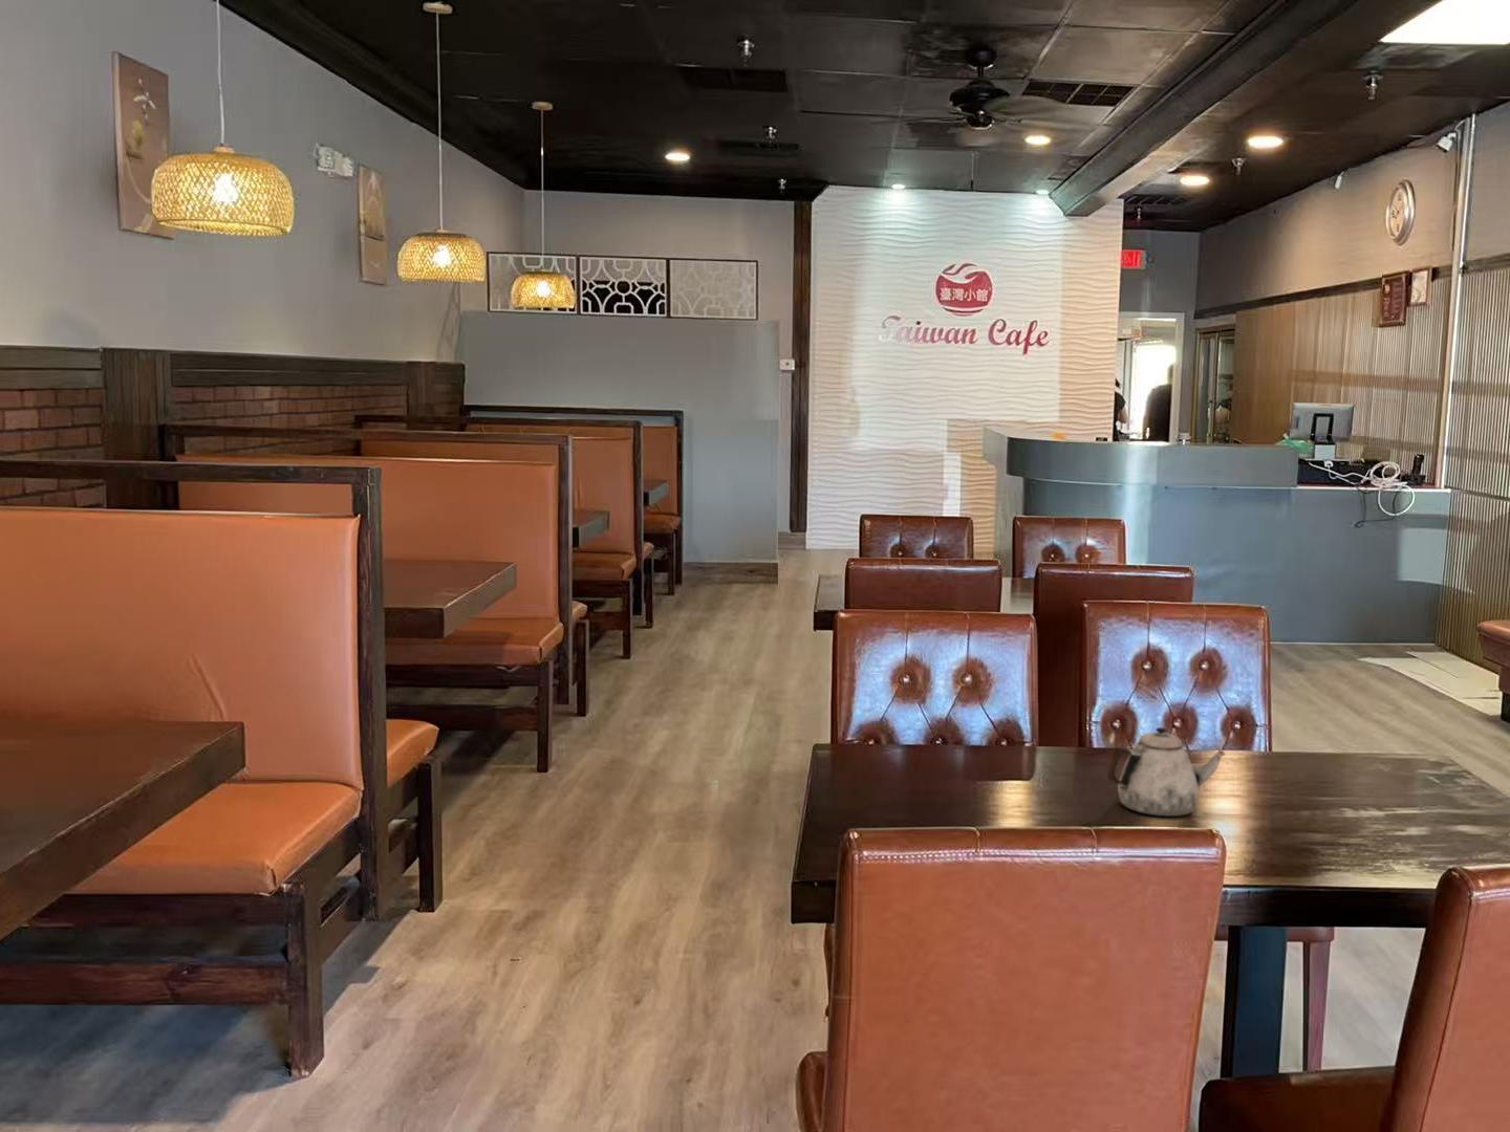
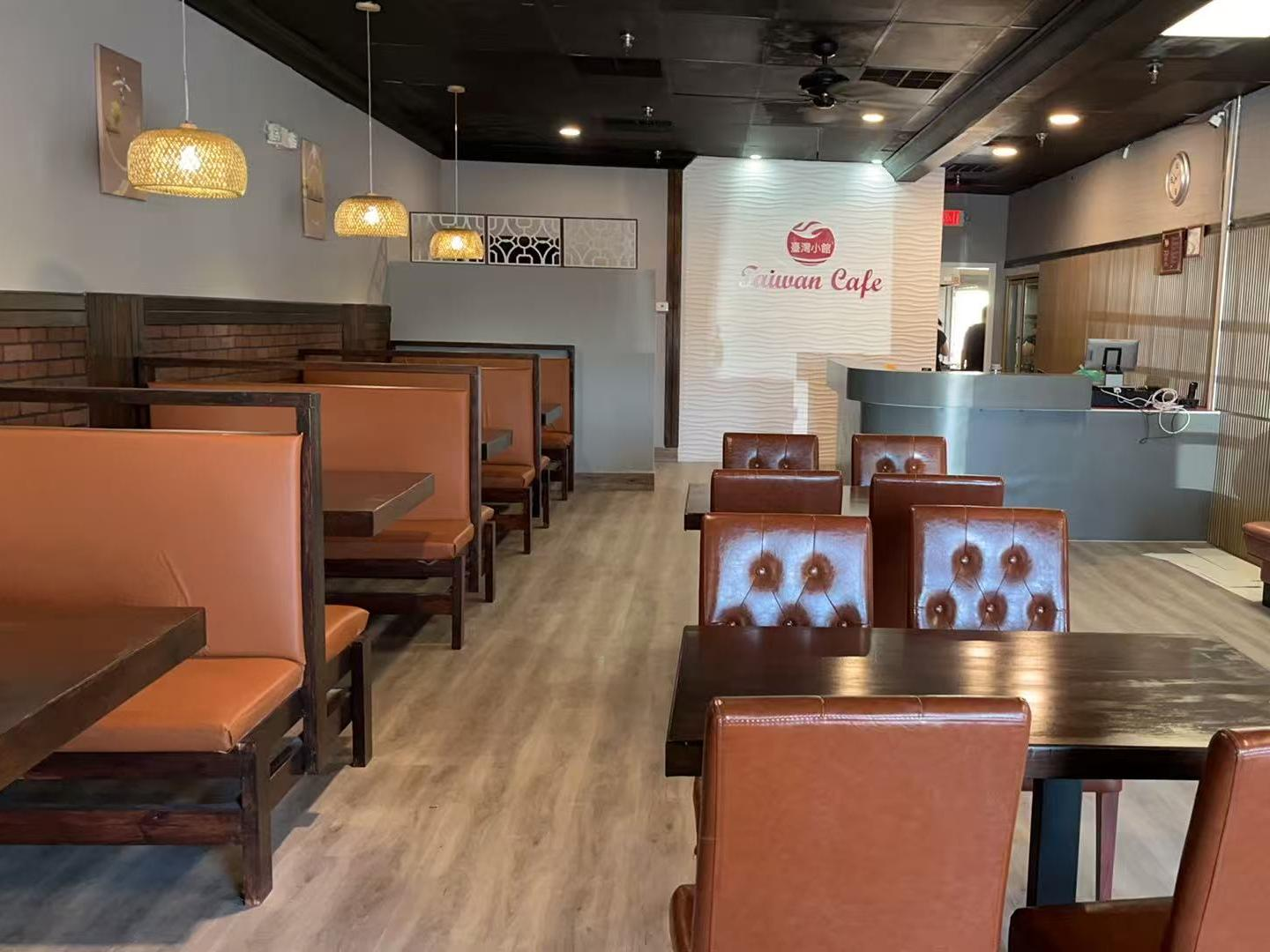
- teapot [1106,727,1226,818]
